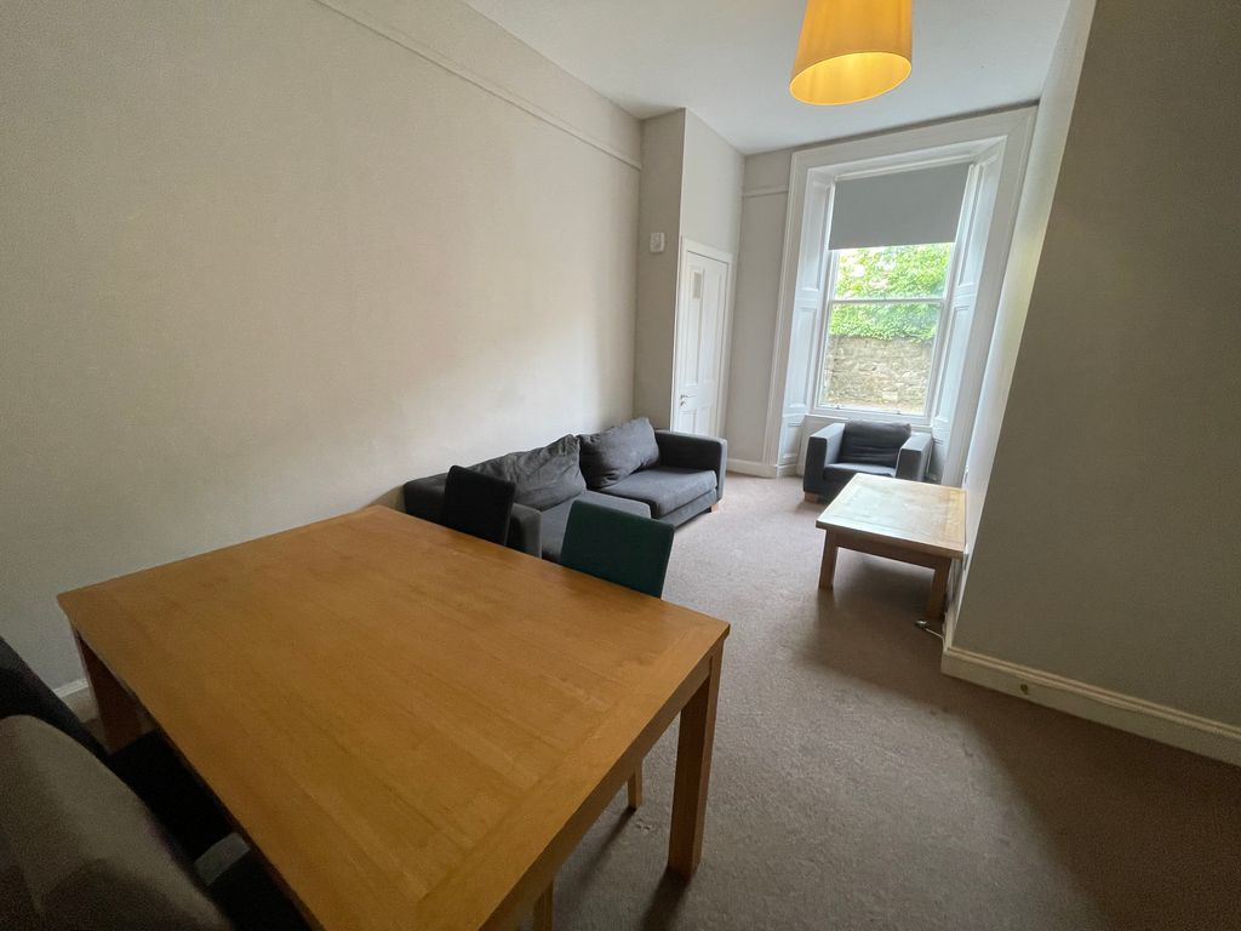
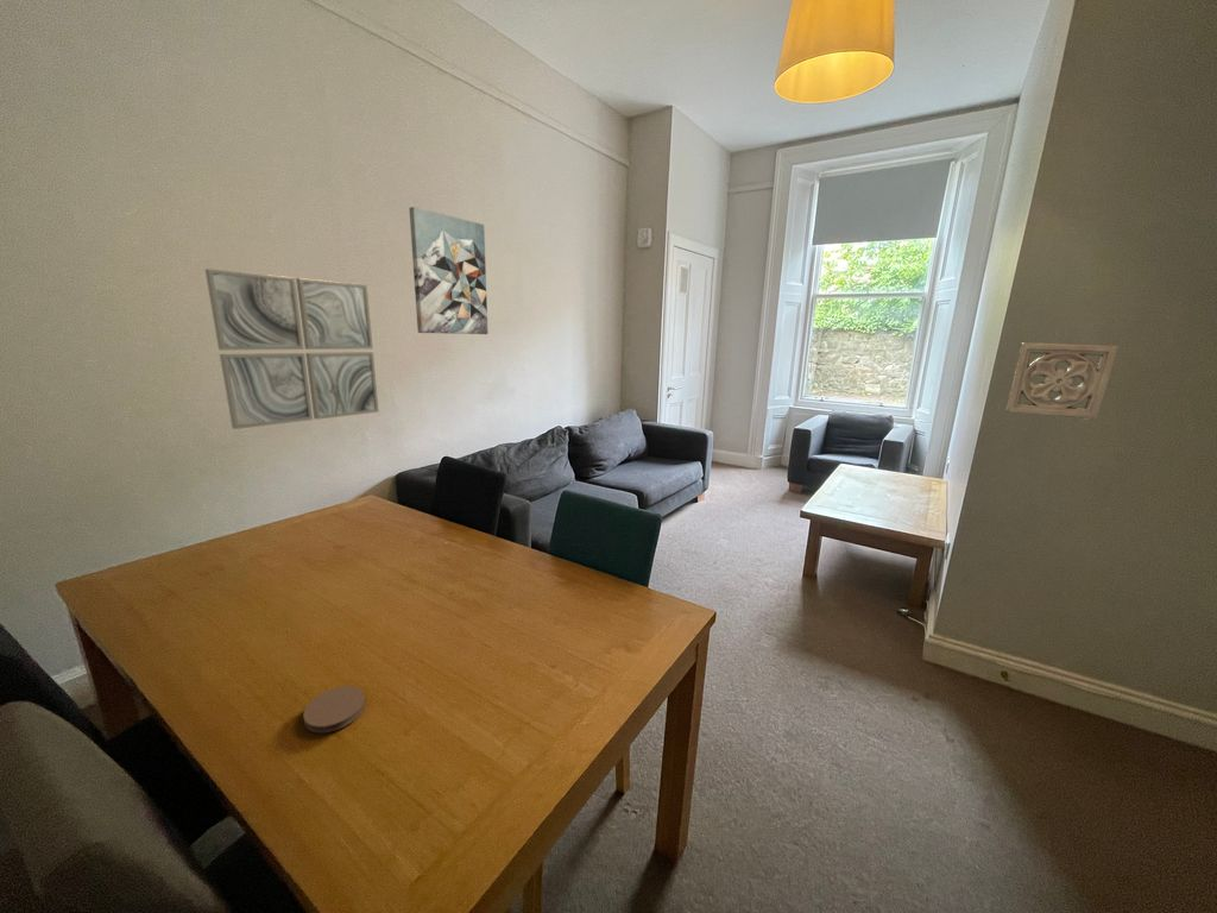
+ wall ornament [1004,341,1118,421]
+ coaster [302,685,366,733]
+ wall art [204,267,380,430]
+ wall art [408,206,488,335]
